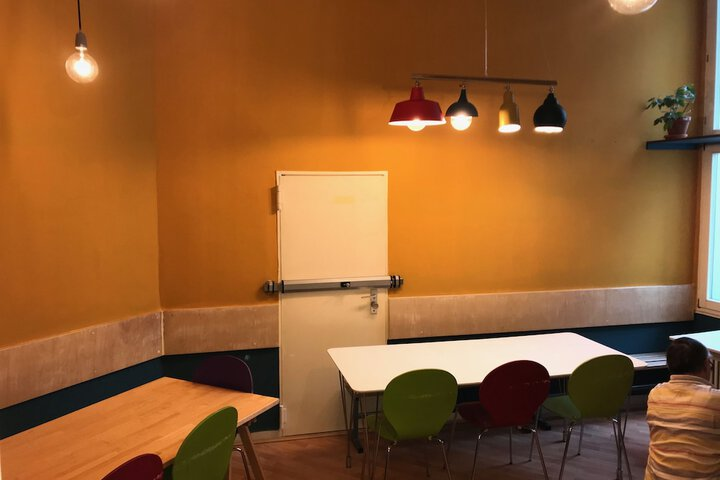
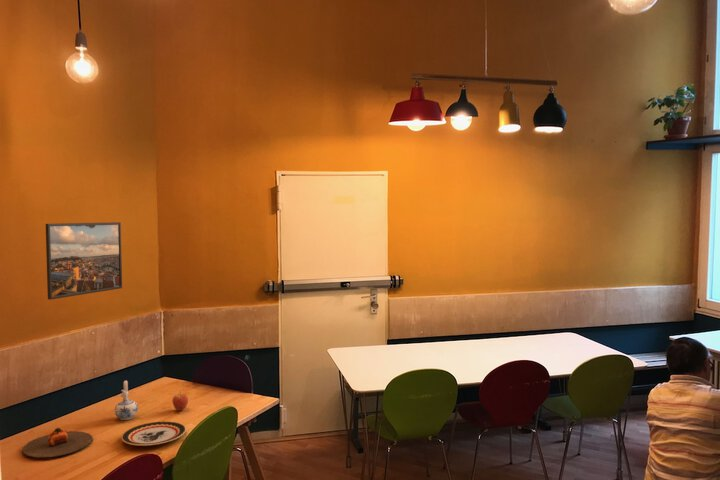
+ ceramic pitcher [114,380,139,421]
+ plate [21,427,94,459]
+ plate [121,421,187,447]
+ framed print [45,221,123,300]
+ fruit [171,389,189,412]
